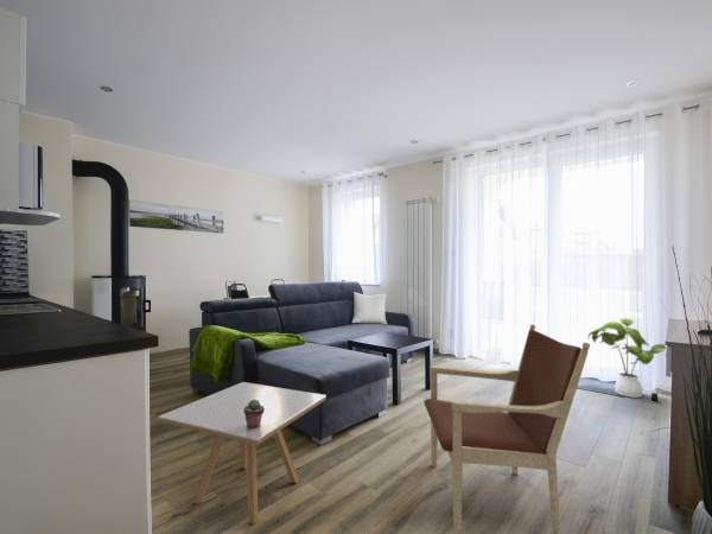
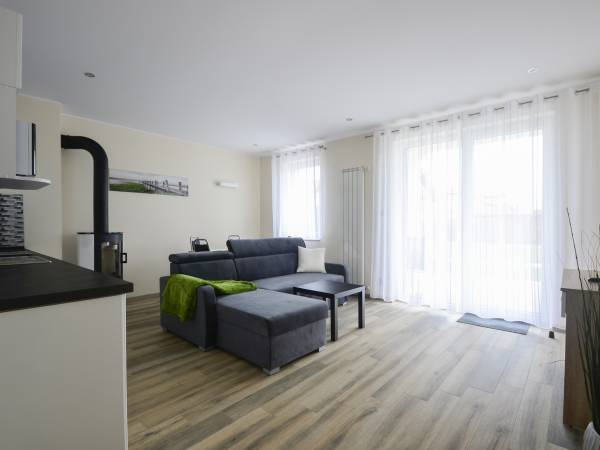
- potted succulent [244,399,265,428]
- house plant [587,317,667,399]
- armchair [424,323,591,534]
- side table [157,381,328,526]
